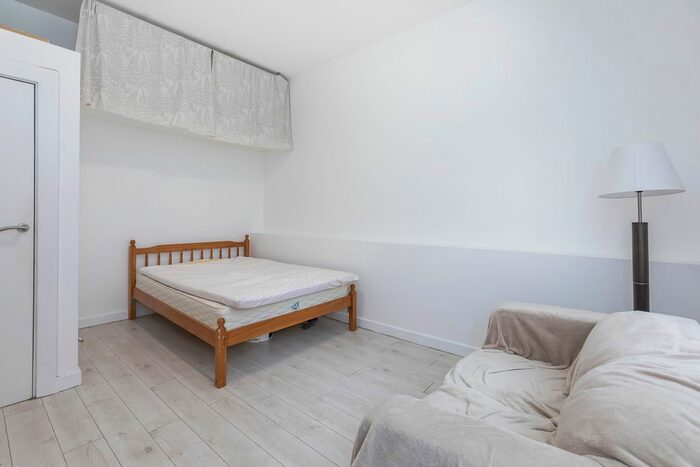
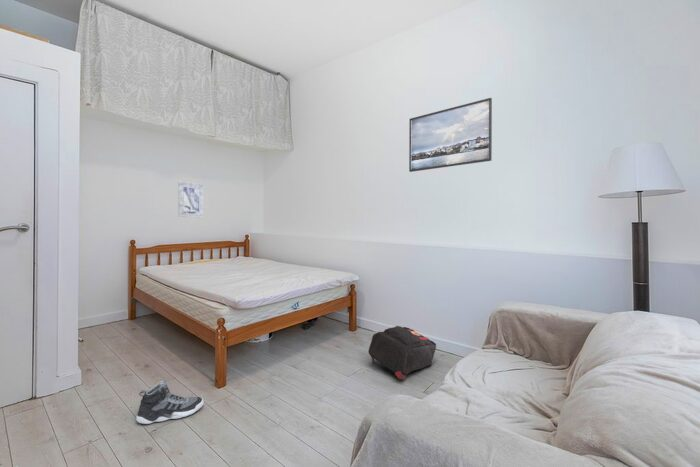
+ sneaker [135,380,205,425]
+ backpack [367,325,437,381]
+ wall art [177,181,204,219]
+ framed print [408,97,493,173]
